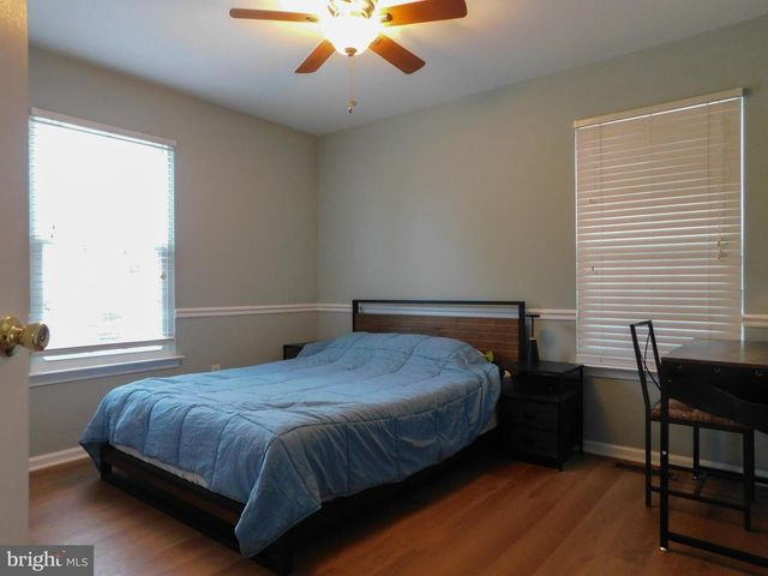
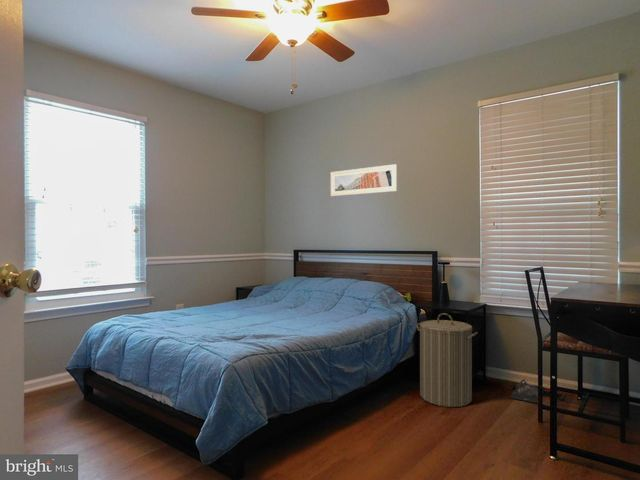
+ bag [509,378,545,404]
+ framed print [330,163,398,197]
+ laundry hamper [416,312,479,408]
